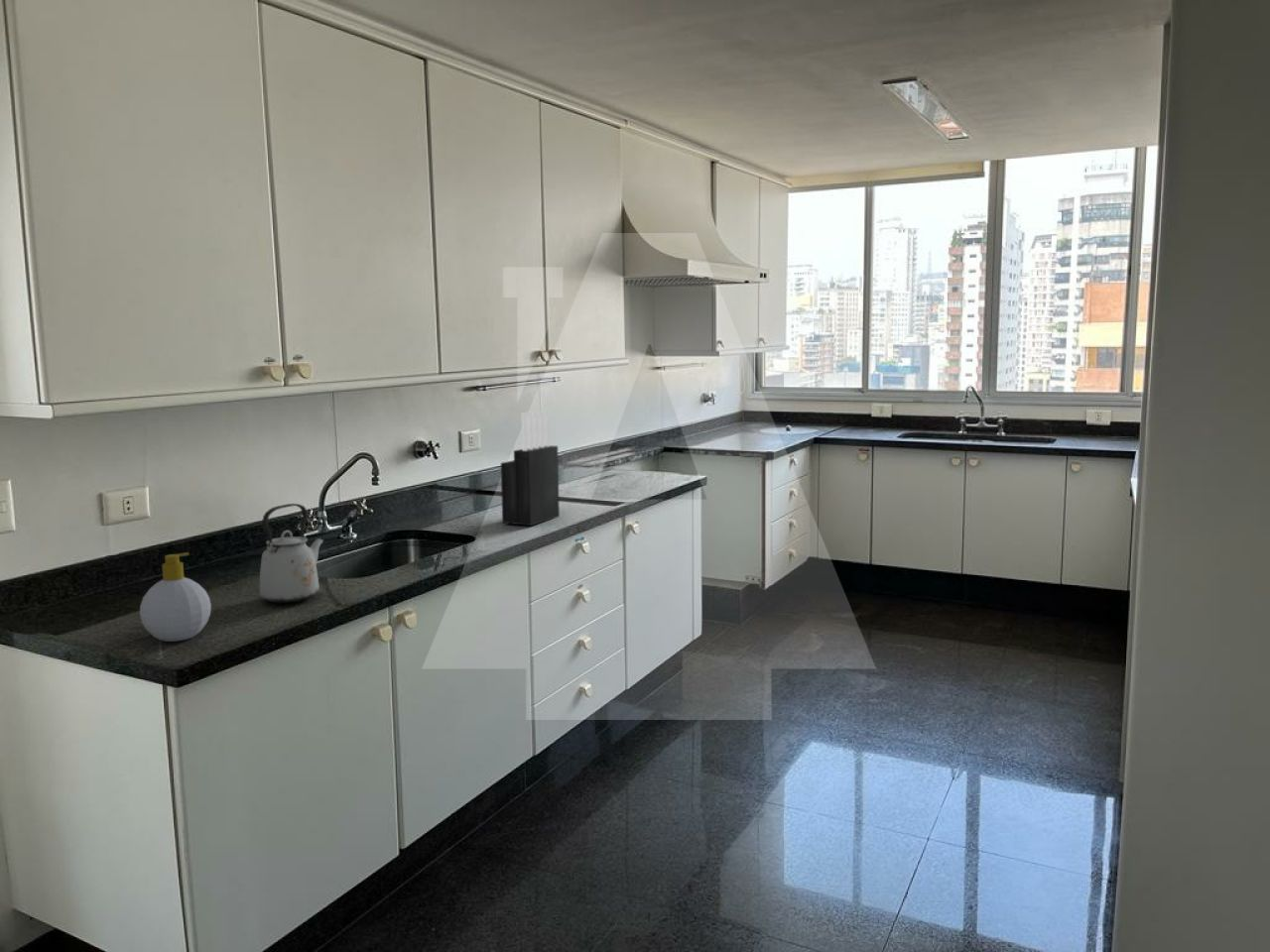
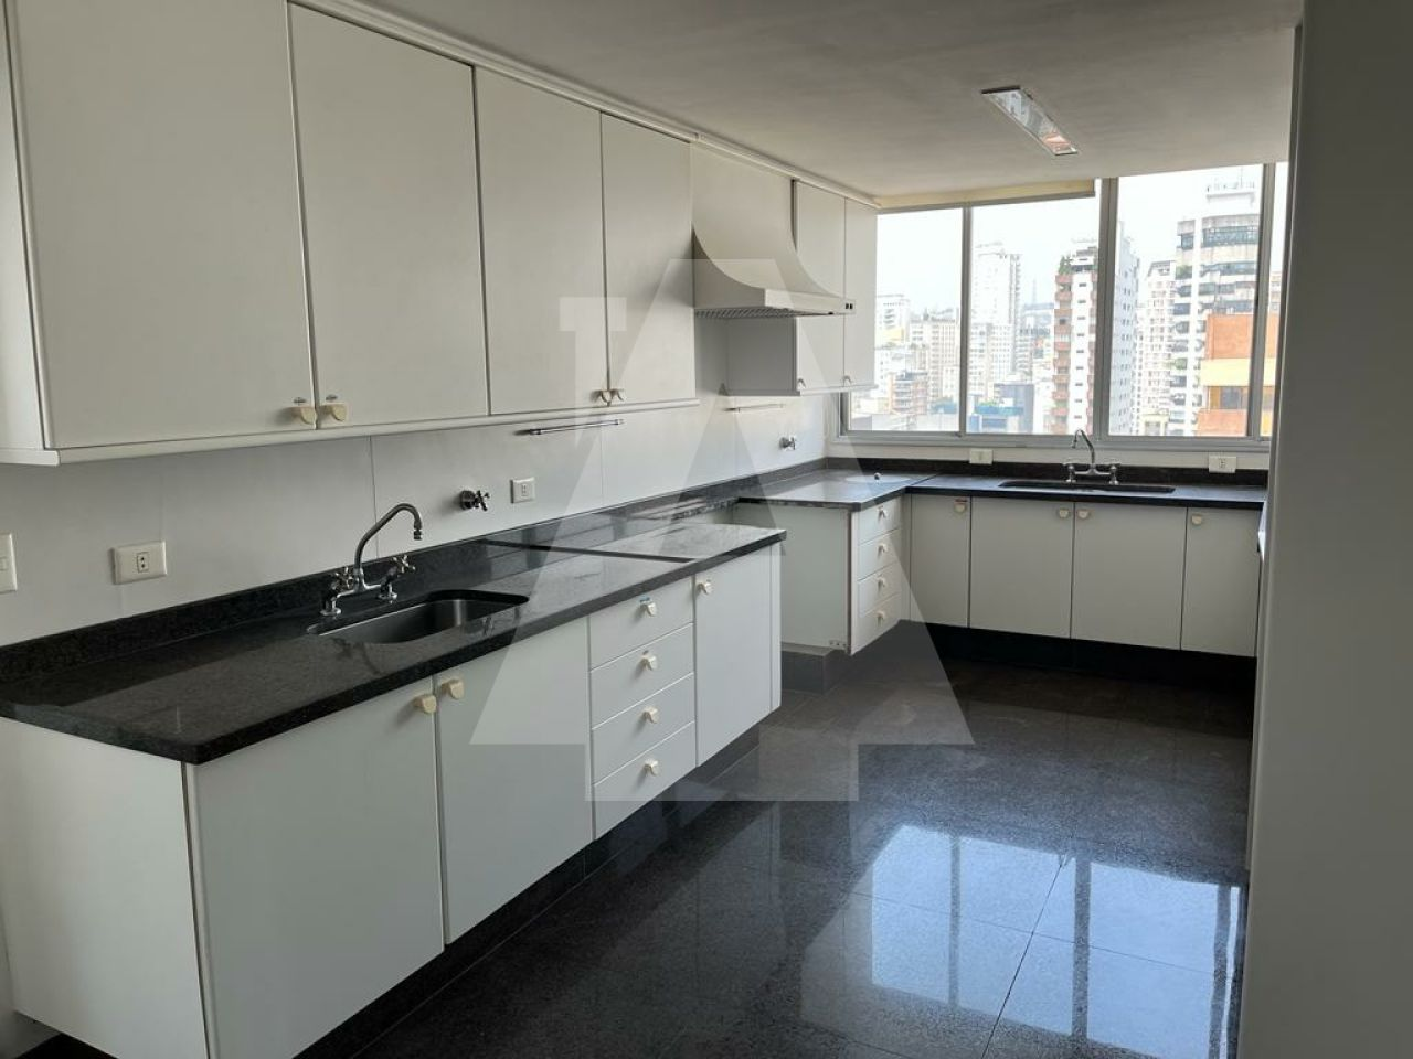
- soap bottle [139,551,212,643]
- kettle [259,503,324,604]
- knife block [500,409,561,527]
